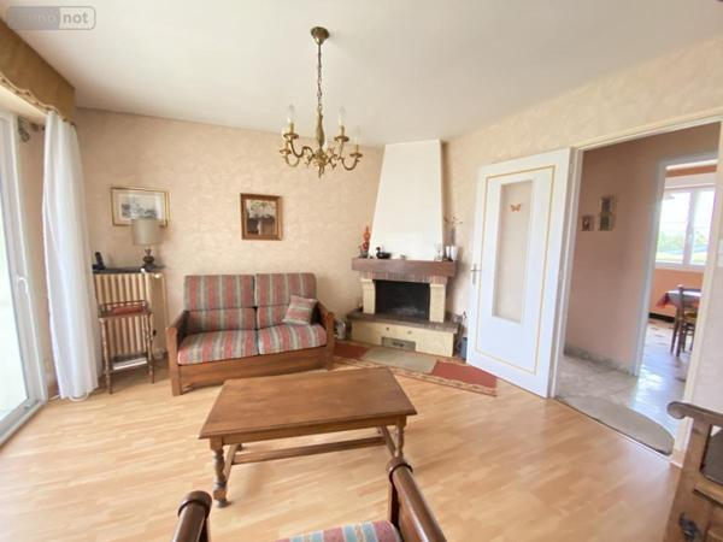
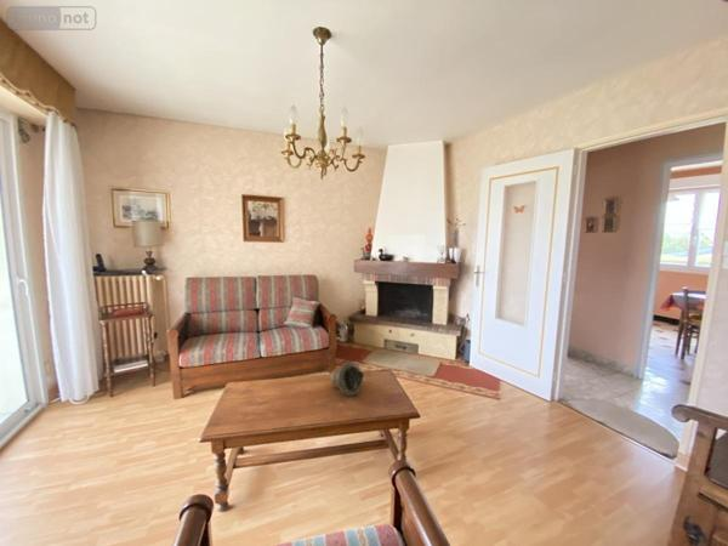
+ decorative bowl [329,360,365,397]
